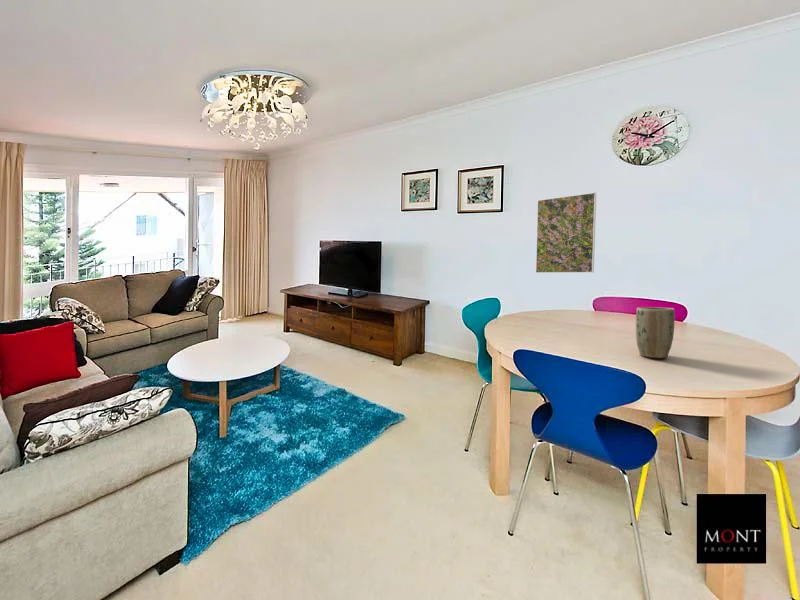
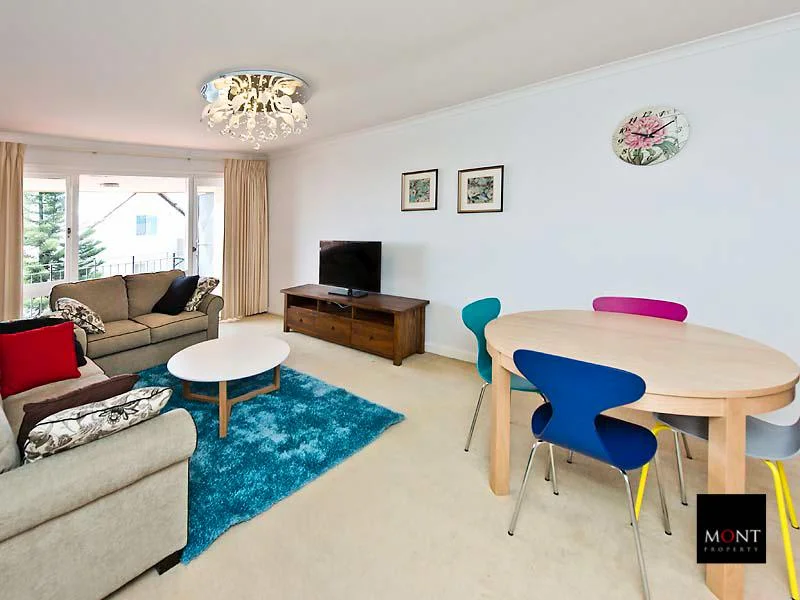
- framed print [535,192,597,274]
- plant pot [635,306,676,359]
